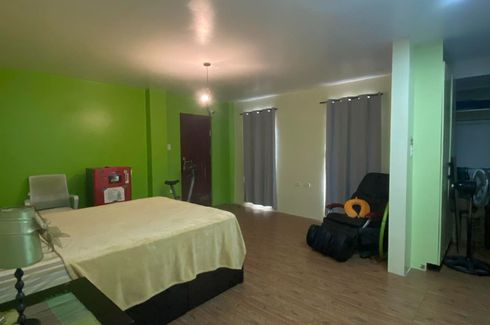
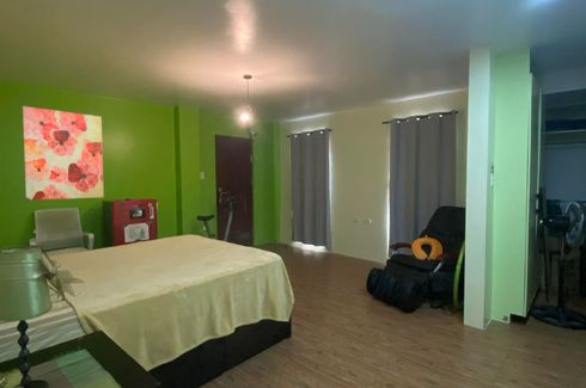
+ wall art [22,105,105,201]
